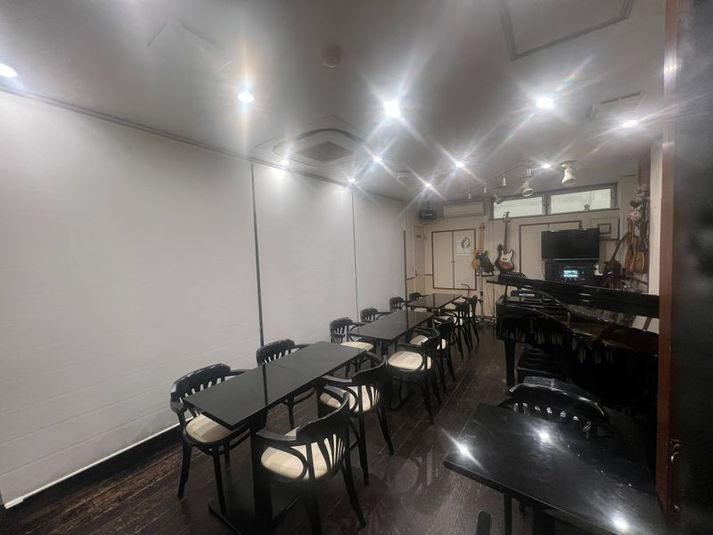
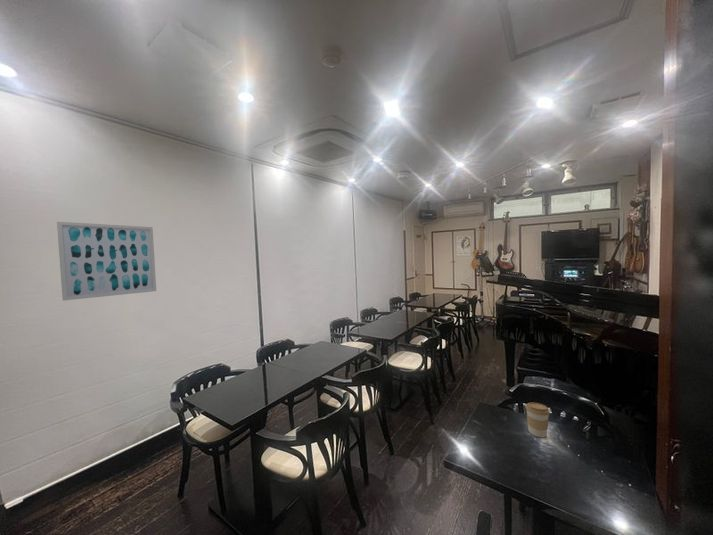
+ coffee cup [524,402,551,438]
+ wall art [56,221,157,302]
